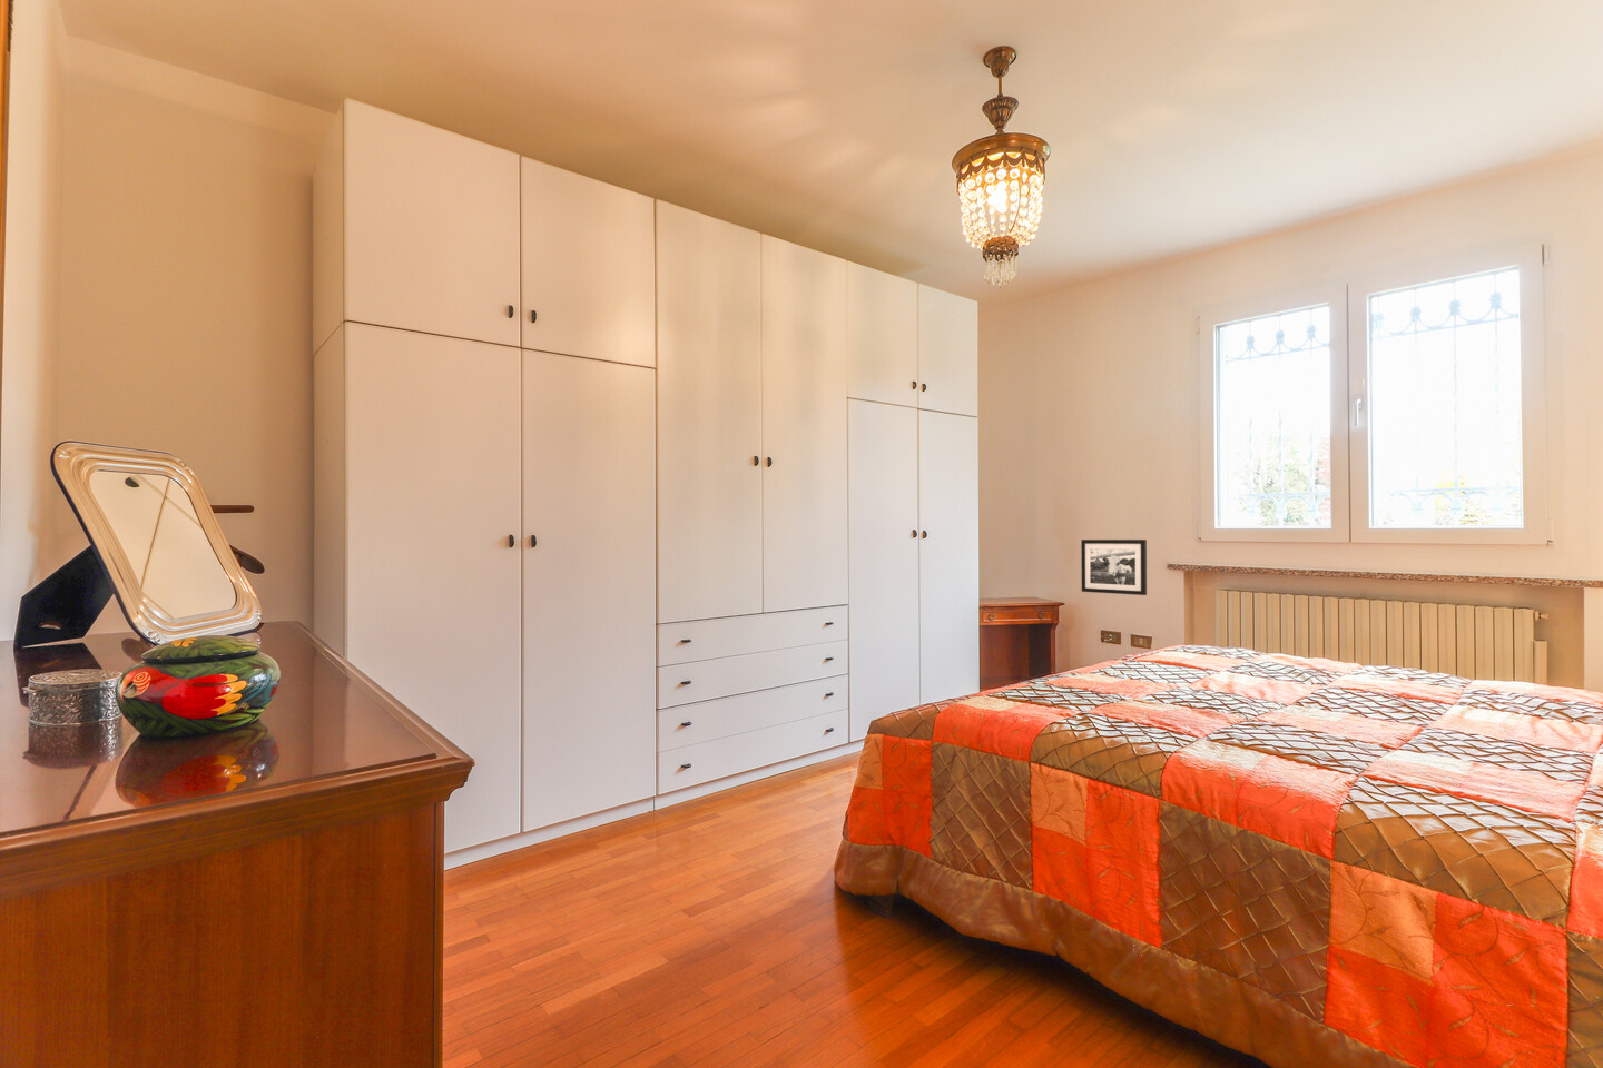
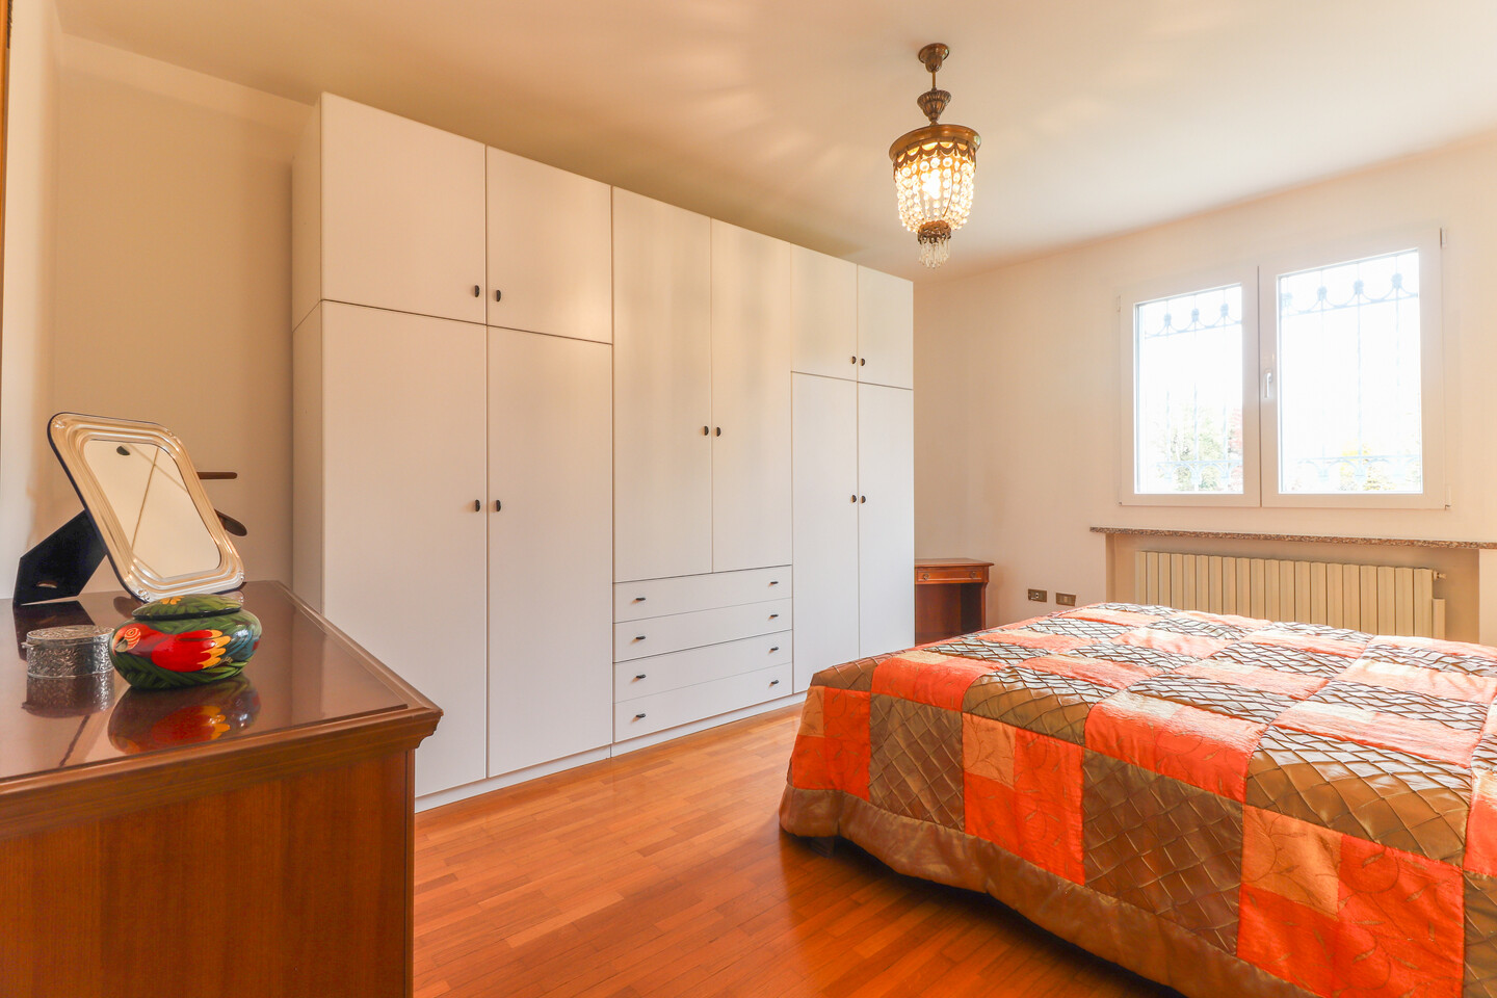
- picture frame [1079,539,1147,596]
